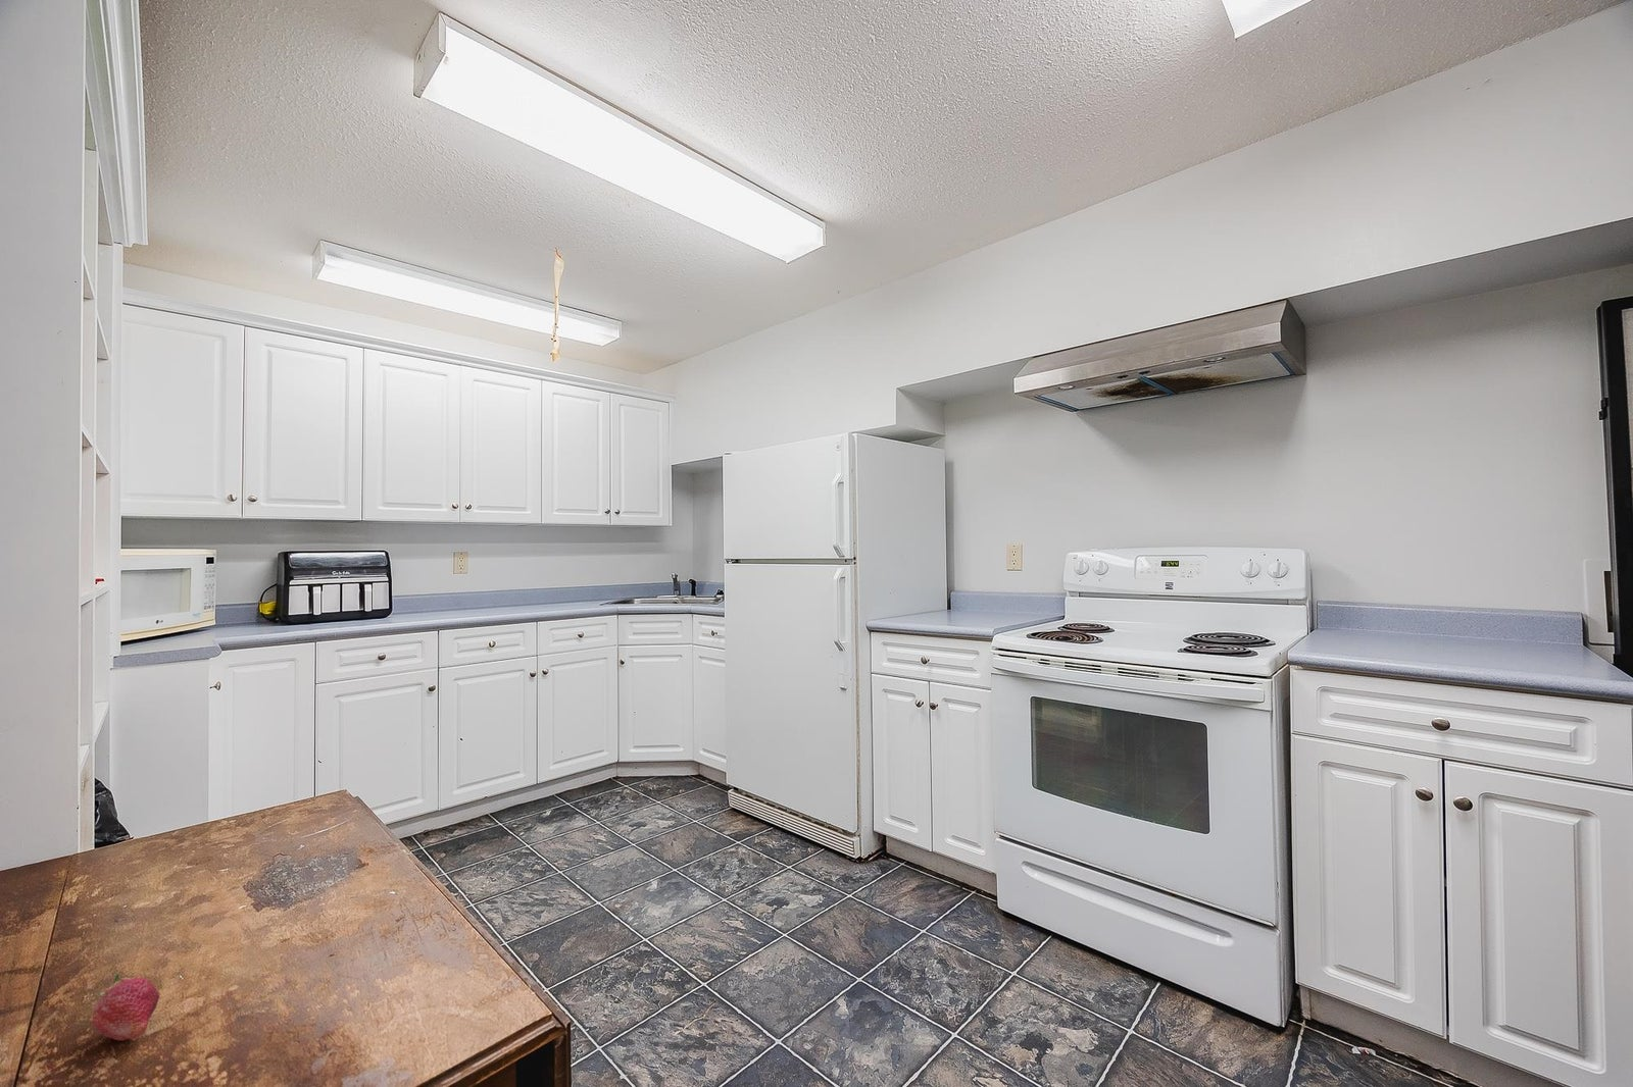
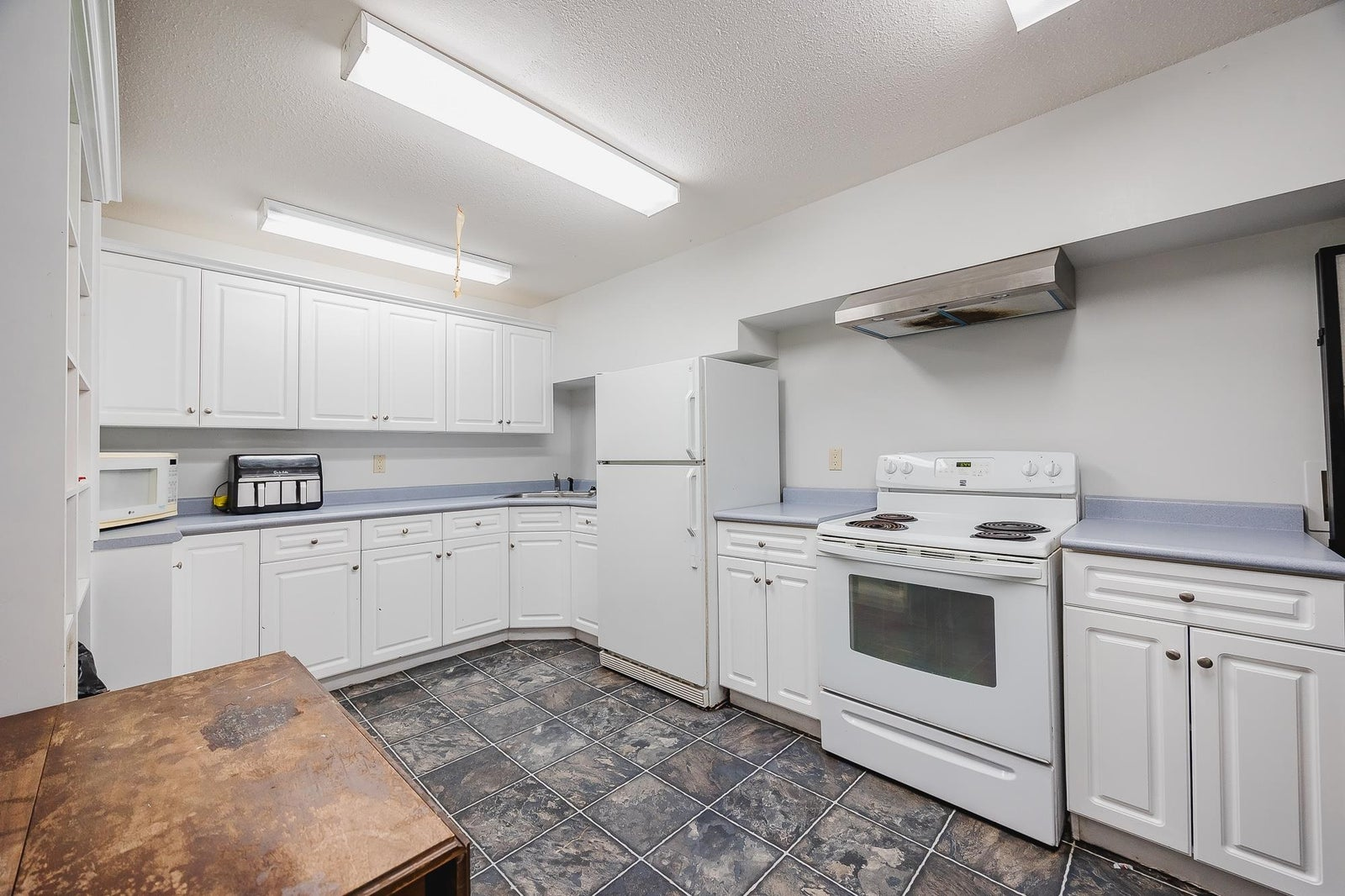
- fruit [92,972,160,1041]
